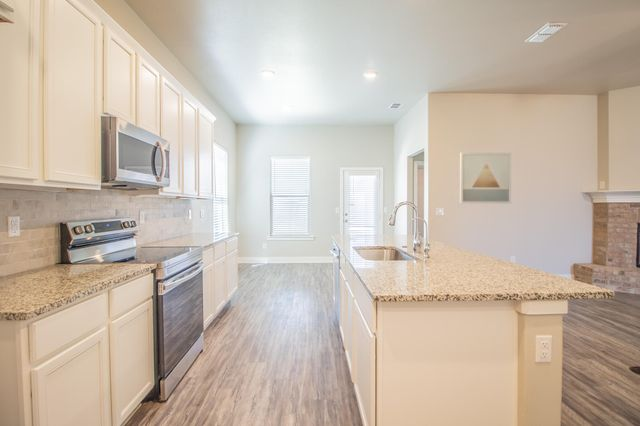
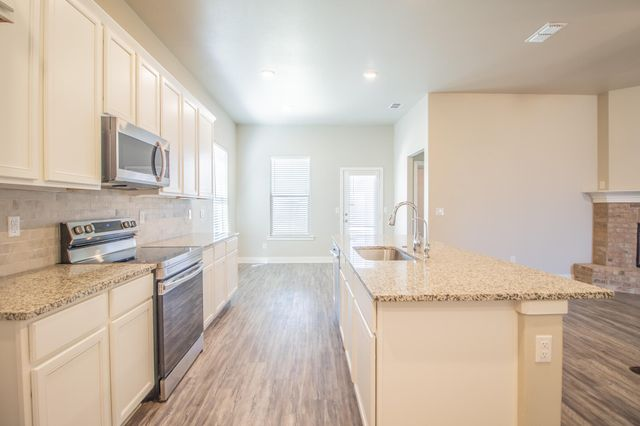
- wall art [459,151,512,204]
